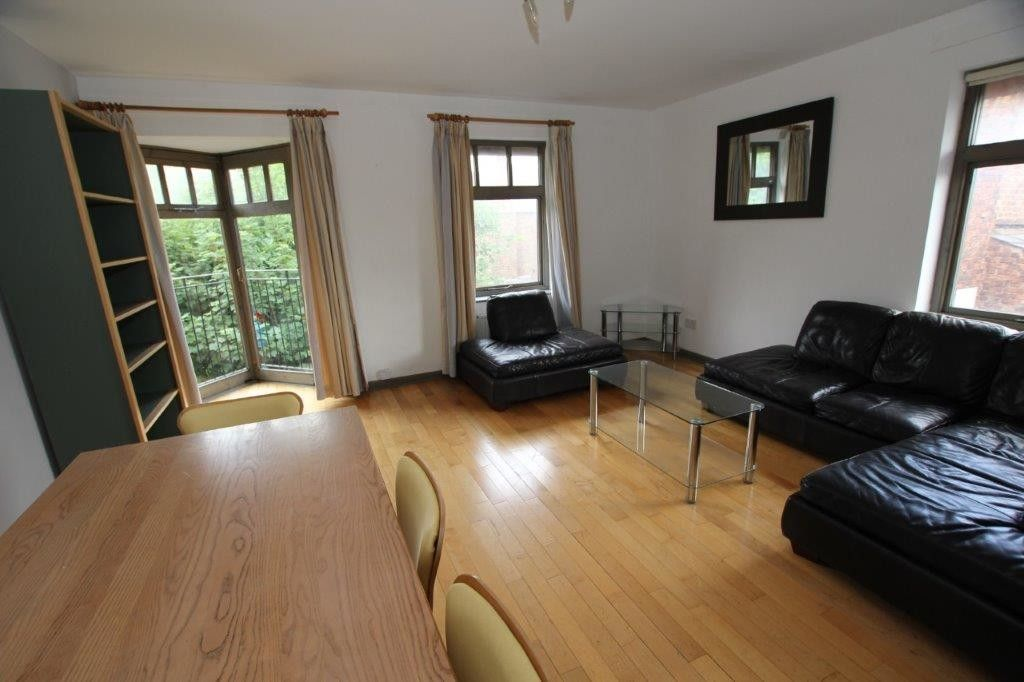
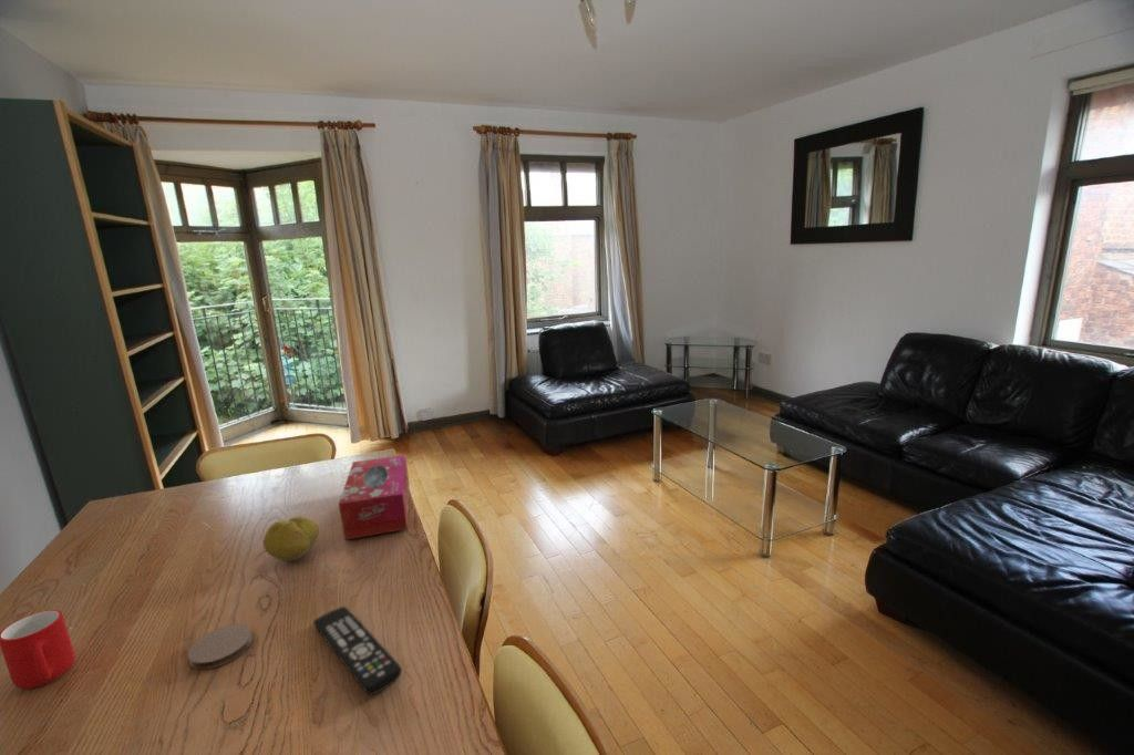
+ fruit [262,515,320,562]
+ remote control [312,606,403,696]
+ tissue box [338,454,410,541]
+ coaster [187,623,254,671]
+ cup [0,609,76,690]
